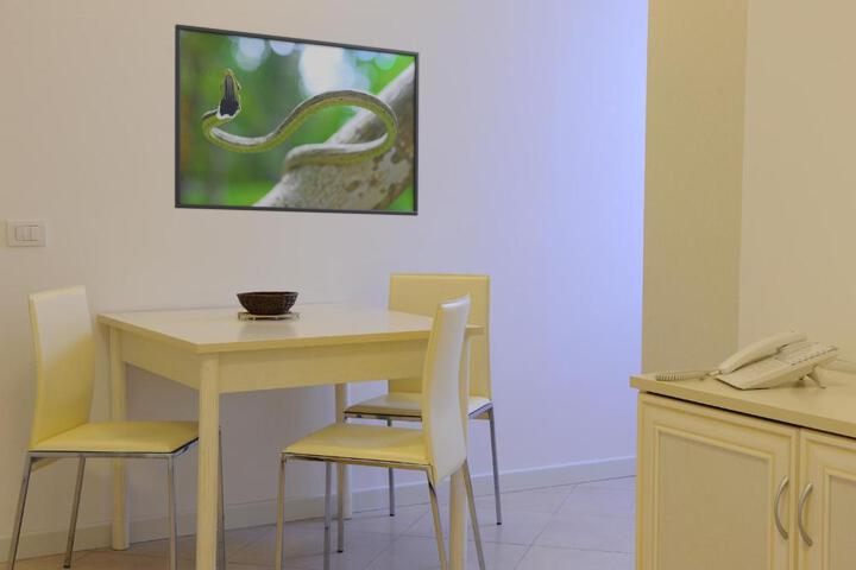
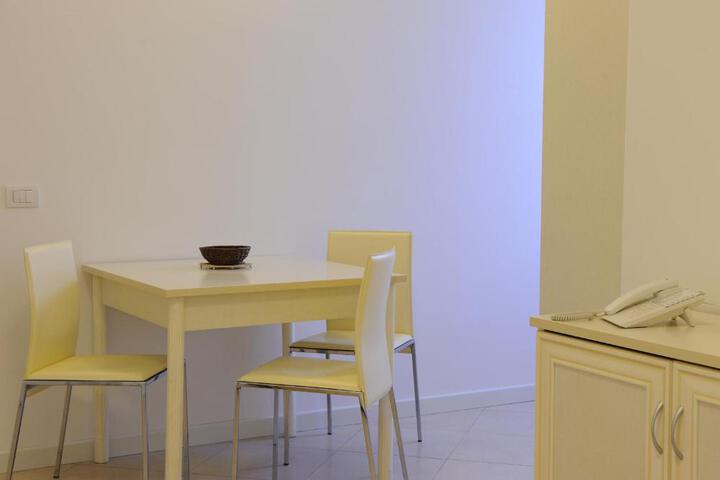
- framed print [174,23,421,217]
